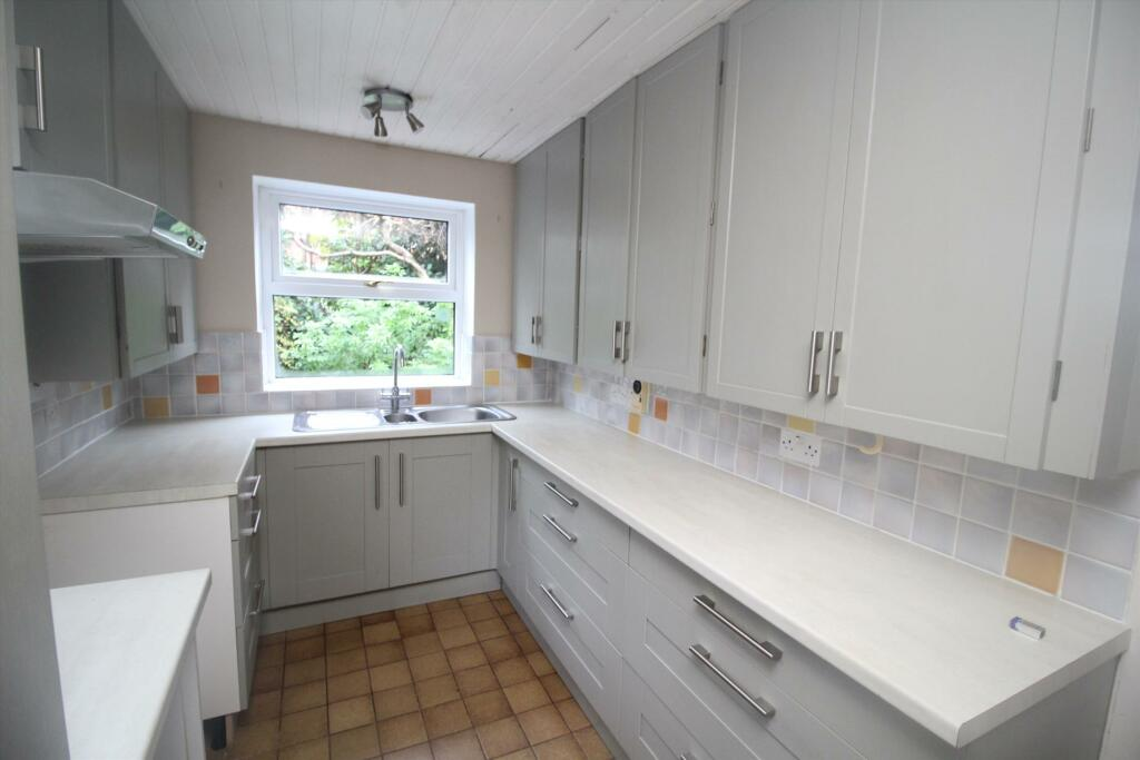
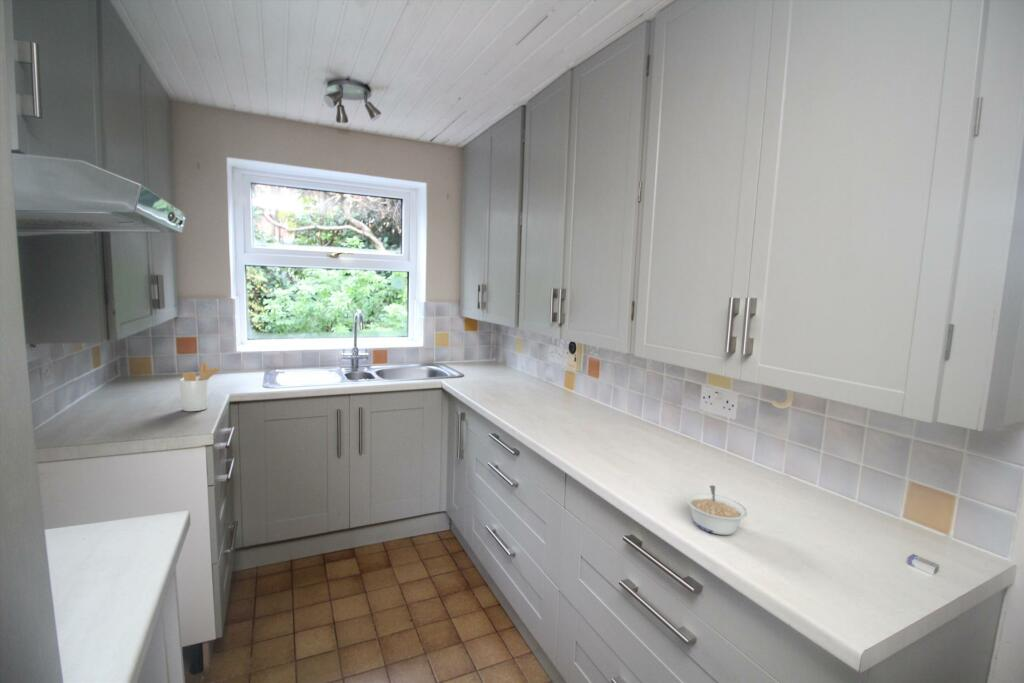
+ utensil holder [179,361,223,412]
+ legume [685,484,749,536]
